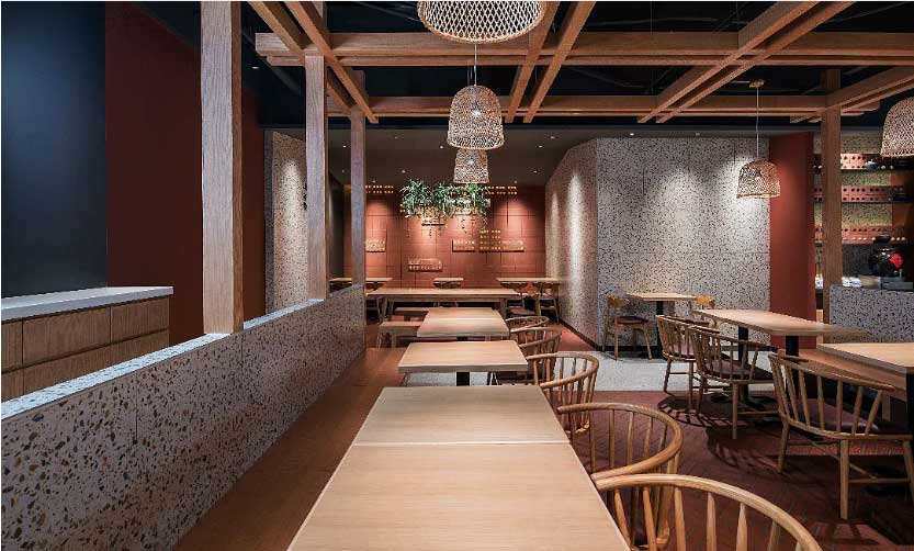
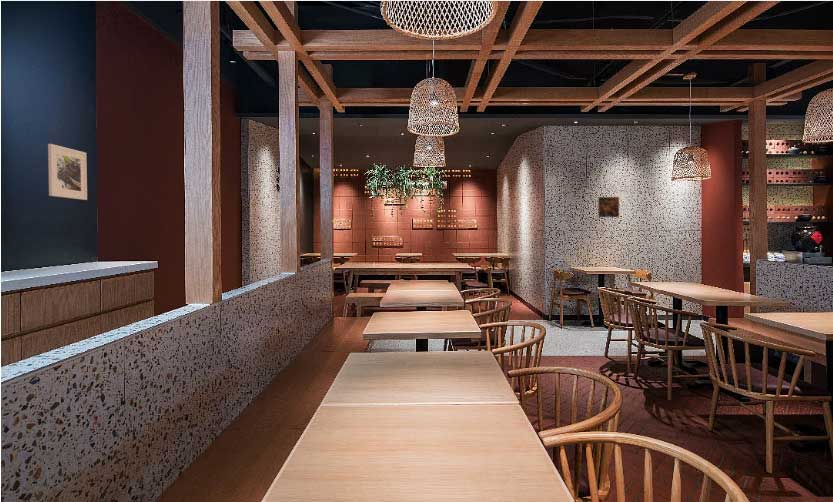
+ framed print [597,196,620,219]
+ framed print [47,143,88,201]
